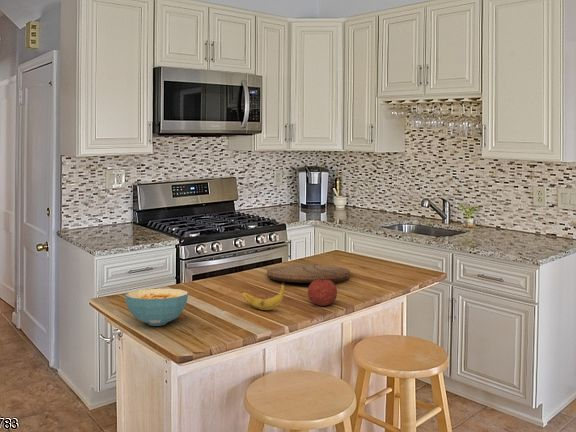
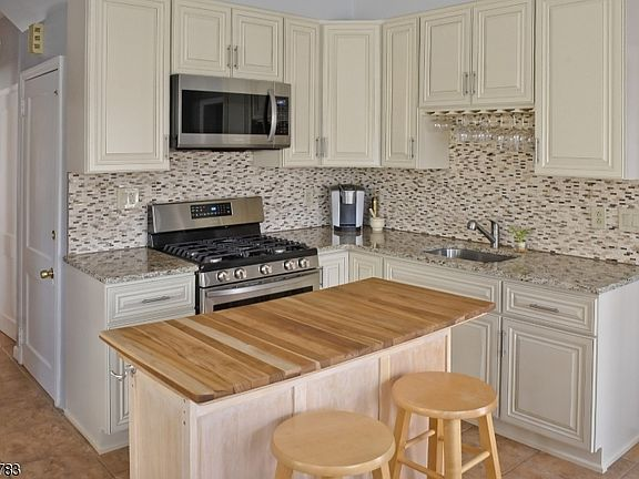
- banana [241,281,285,311]
- cutting board [266,264,351,284]
- cereal bowl [124,288,189,327]
- fruit [307,277,338,307]
